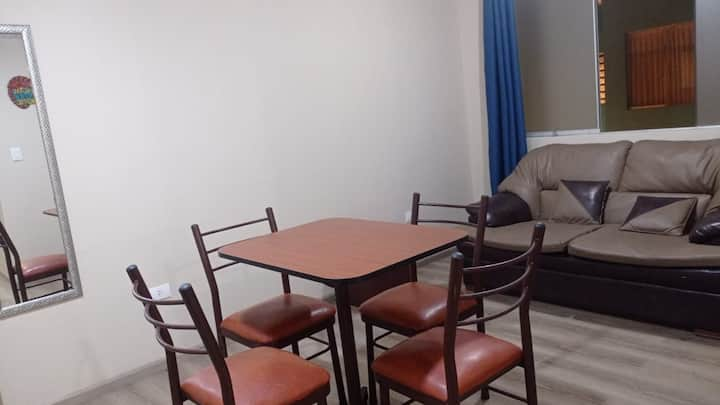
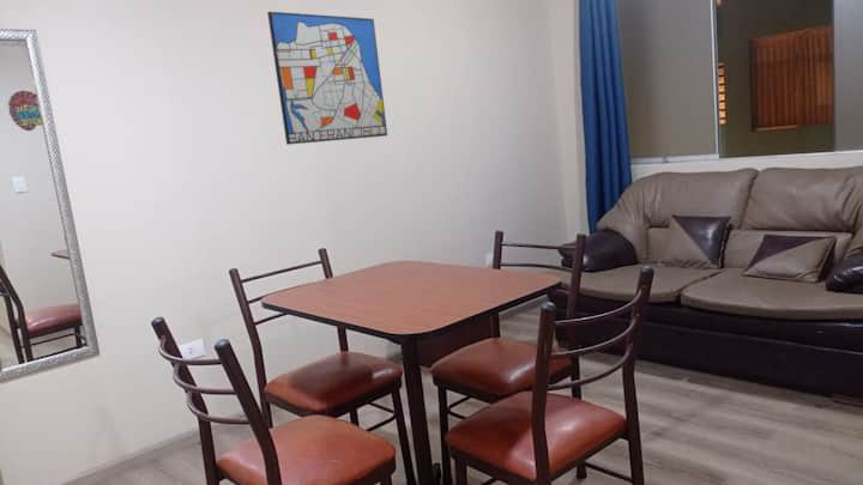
+ wall art [266,11,388,146]
